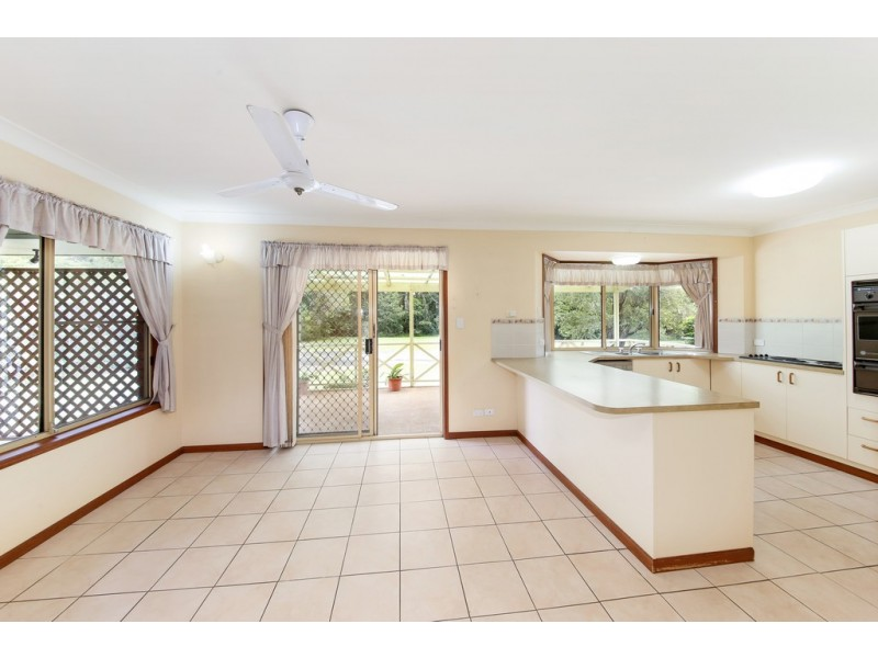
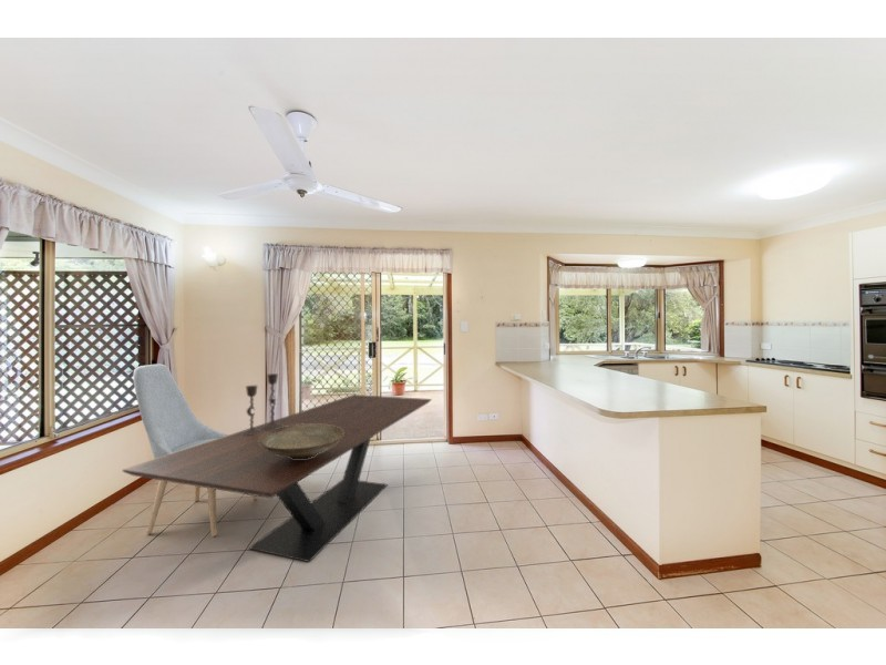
+ dining table [122,393,433,563]
+ decorative bowl [259,424,343,459]
+ candlestick [241,372,284,434]
+ chair [132,364,258,538]
